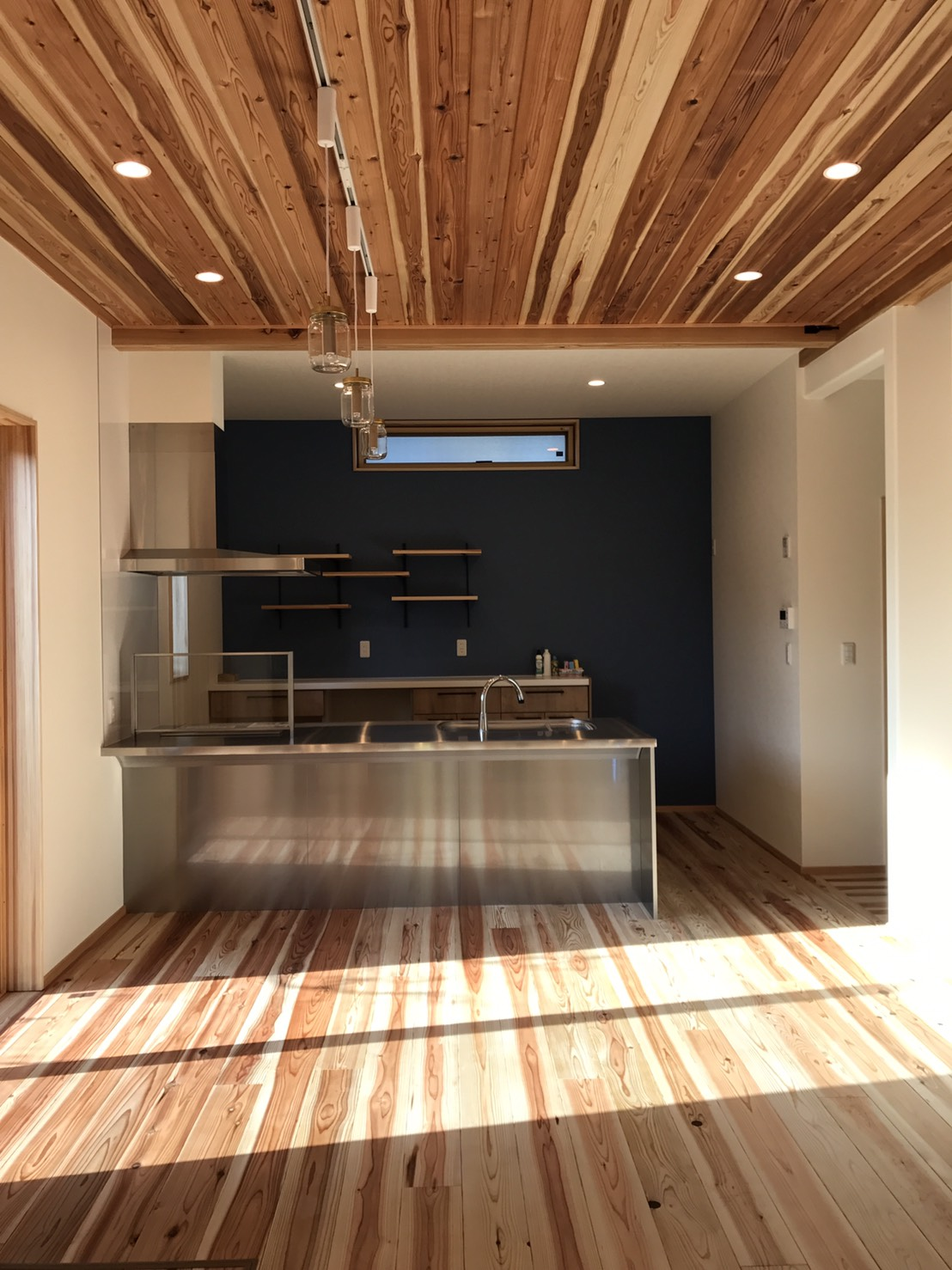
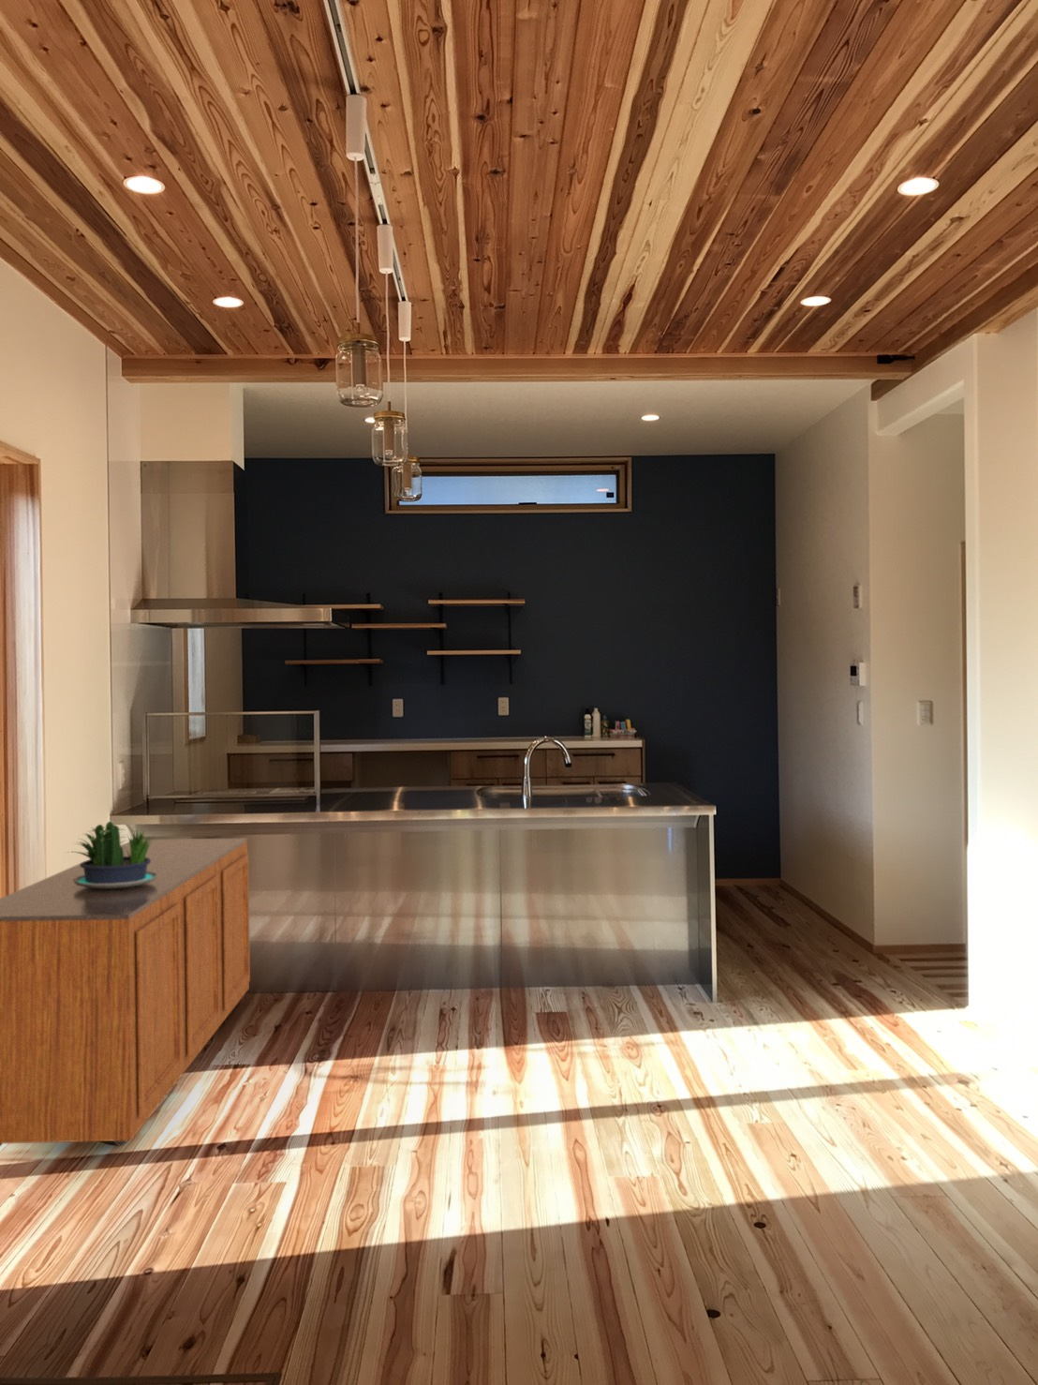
+ sideboard [0,836,251,1147]
+ potted plant [64,821,157,889]
